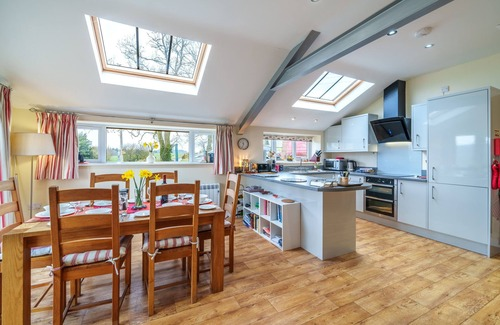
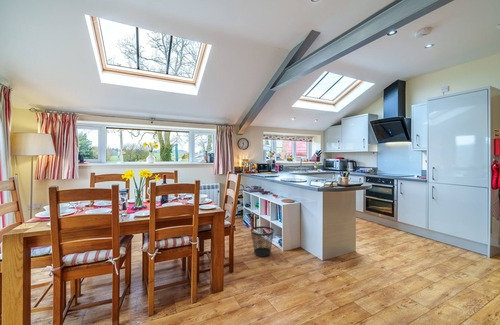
+ wastebasket [250,225,275,258]
